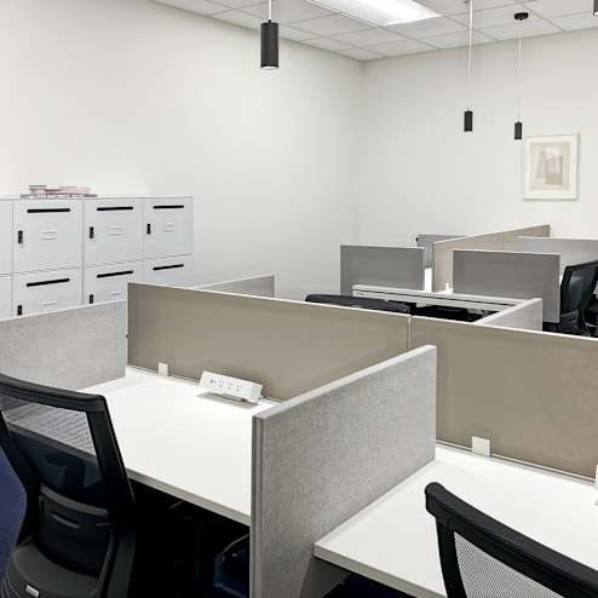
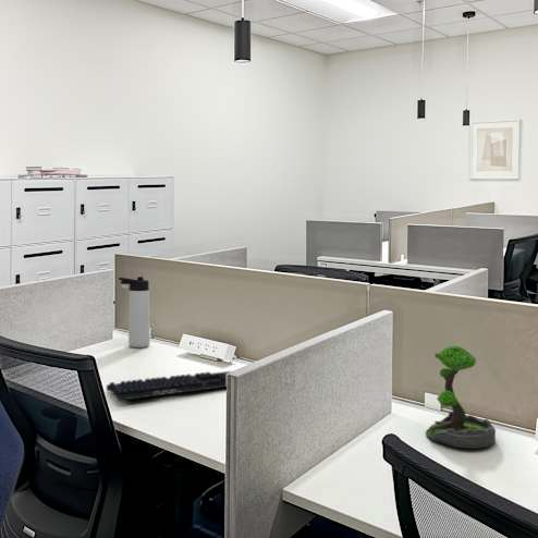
+ plant [425,345,497,450]
+ thermos bottle [118,276,151,349]
+ keyboard [106,370,232,402]
